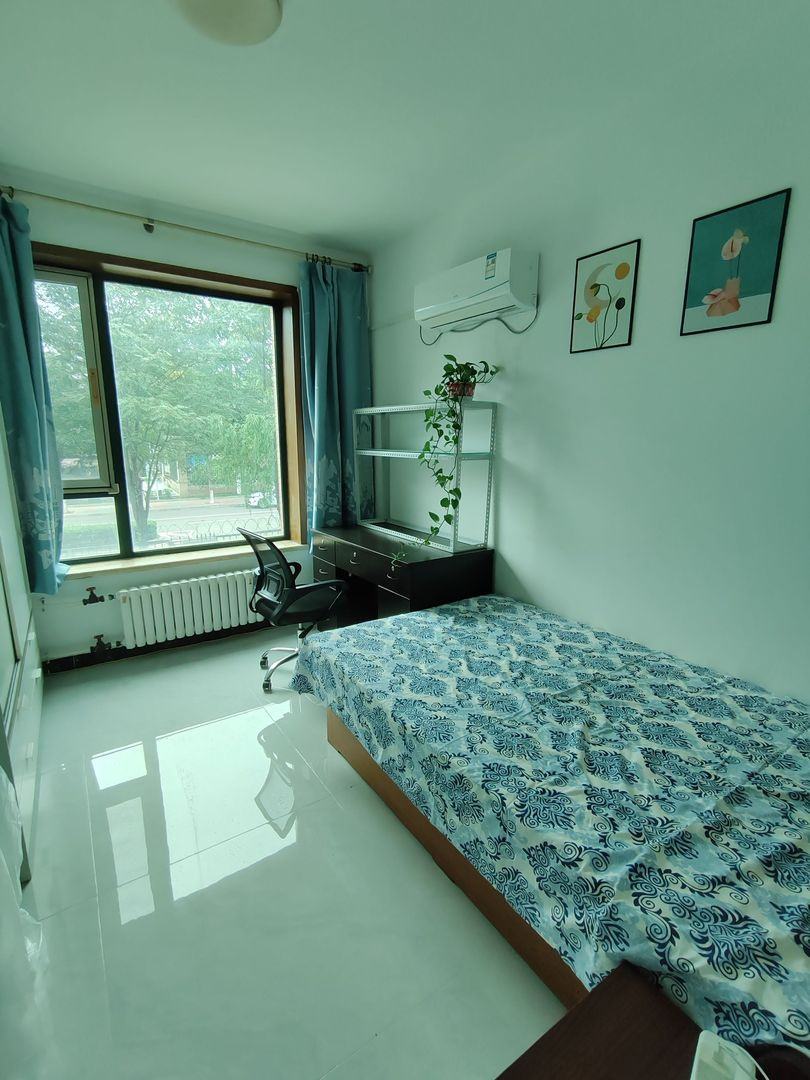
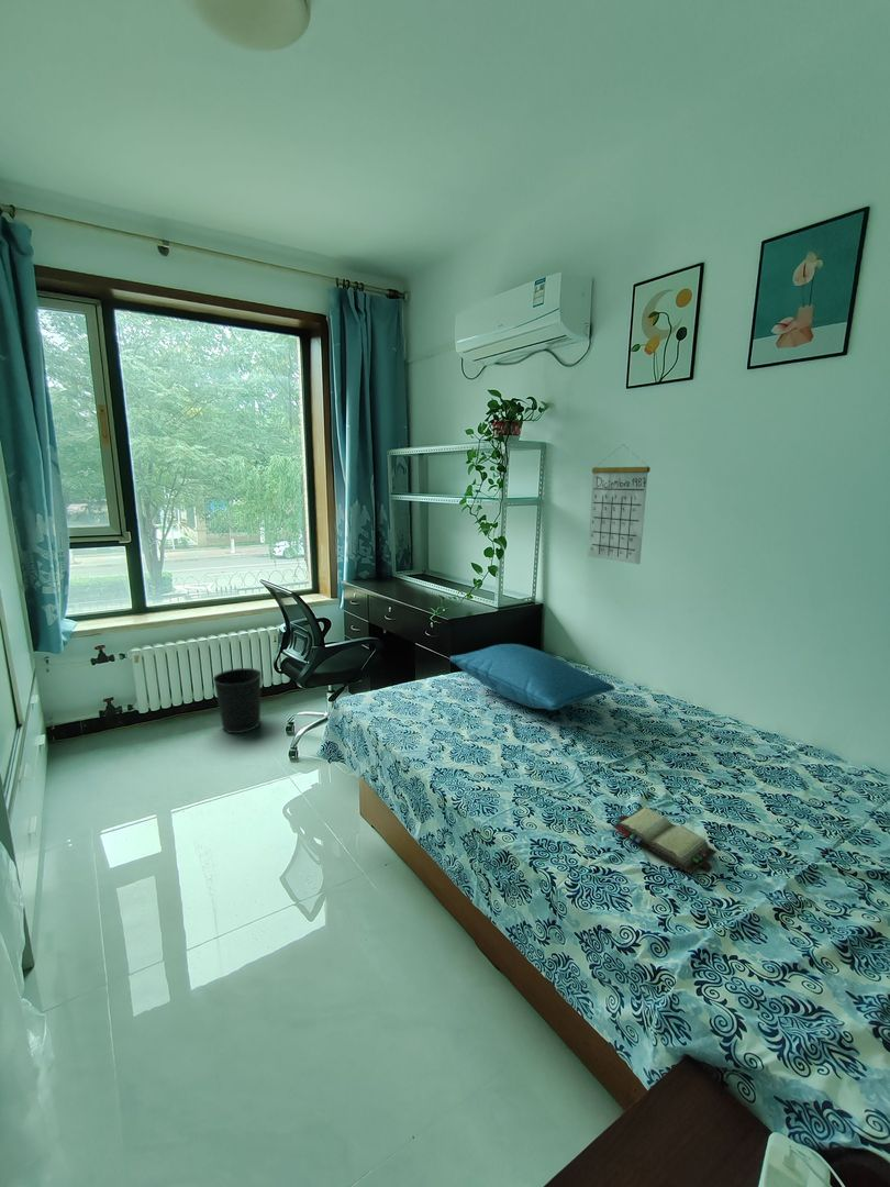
+ wastebasket [212,667,263,734]
+ calendar [587,444,652,565]
+ pillow [449,643,615,711]
+ hardback book [612,807,717,875]
